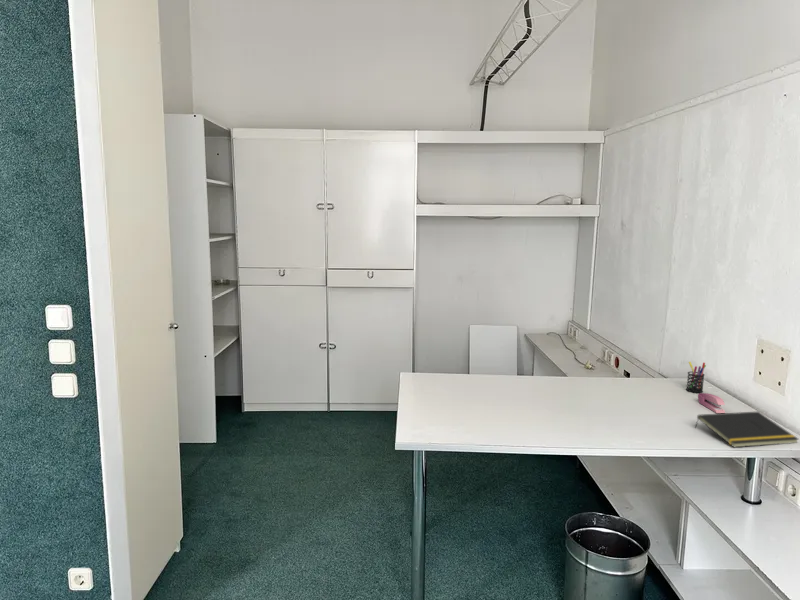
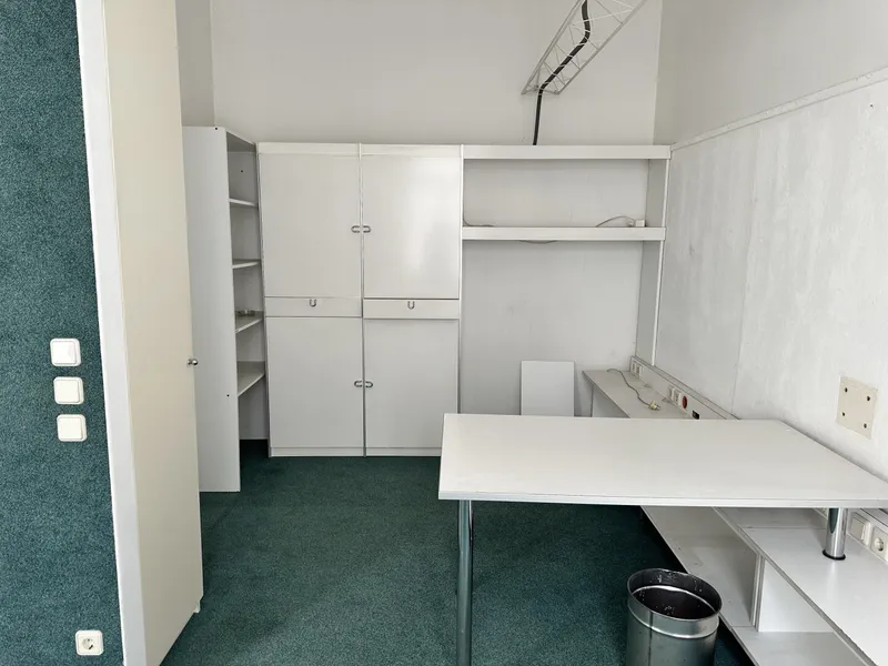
- pen holder [685,361,707,394]
- notepad [694,411,800,448]
- stapler [697,392,726,414]
